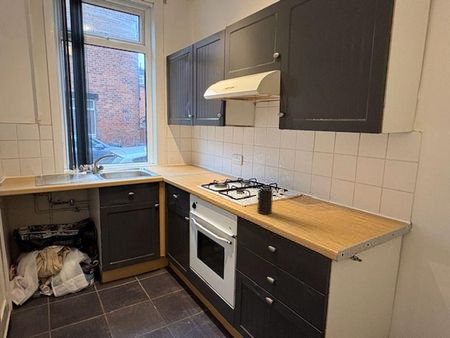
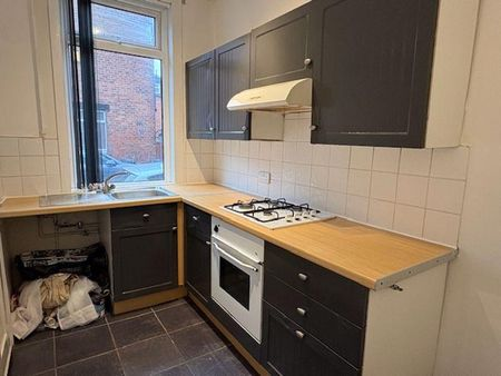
- cup [256,188,274,215]
